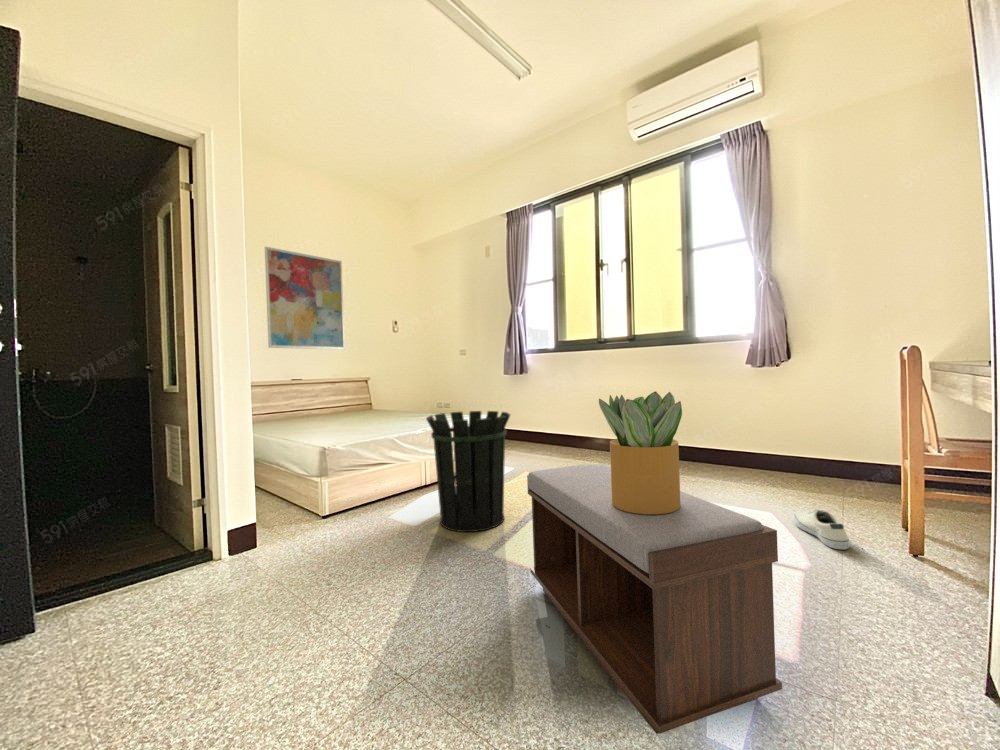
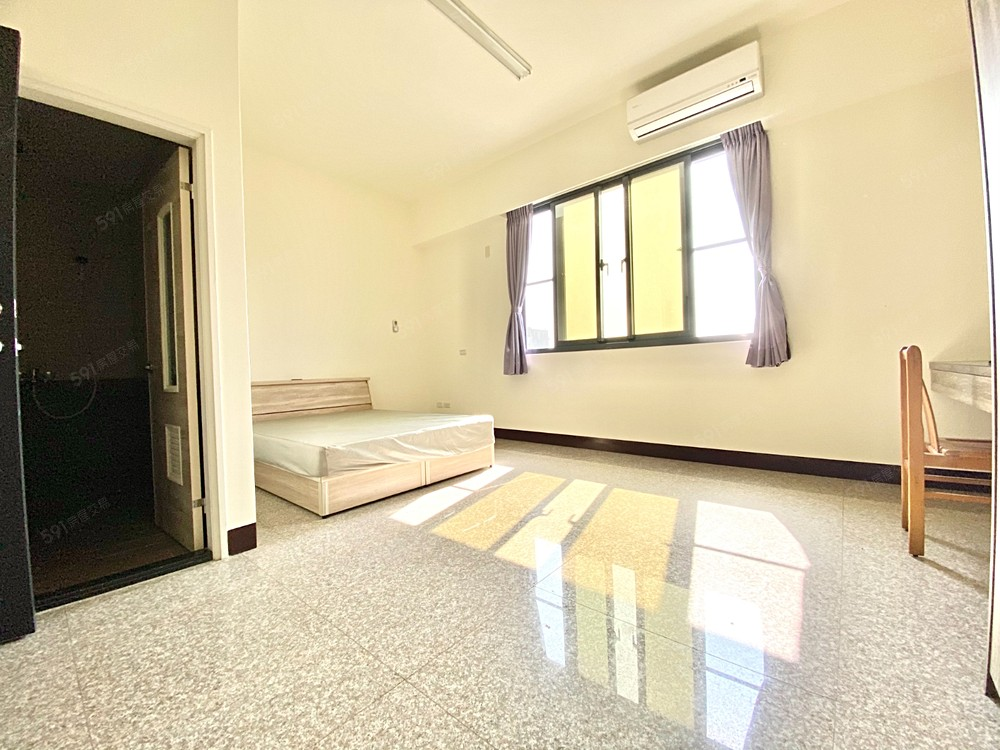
- shoe [792,508,851,551]
- waste bin [425,410,512,533]
- wall art [264,246,346,351]
- potted plant [598,390,683,514]
- bench [526,463,783,735]
